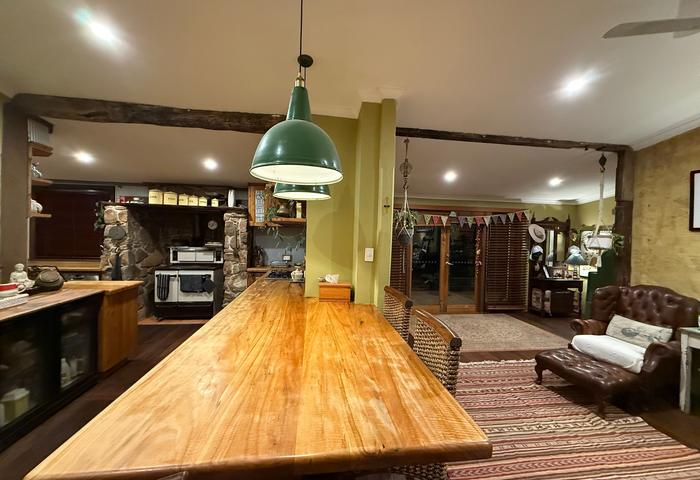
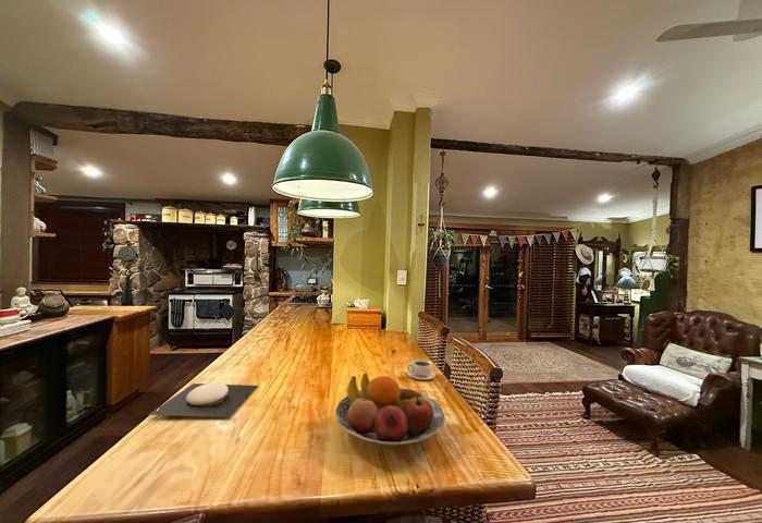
+ plate [147,381,259,418]
+ teacup [406,358,437,380]
+ fruit bowl [334,373,446,447]
